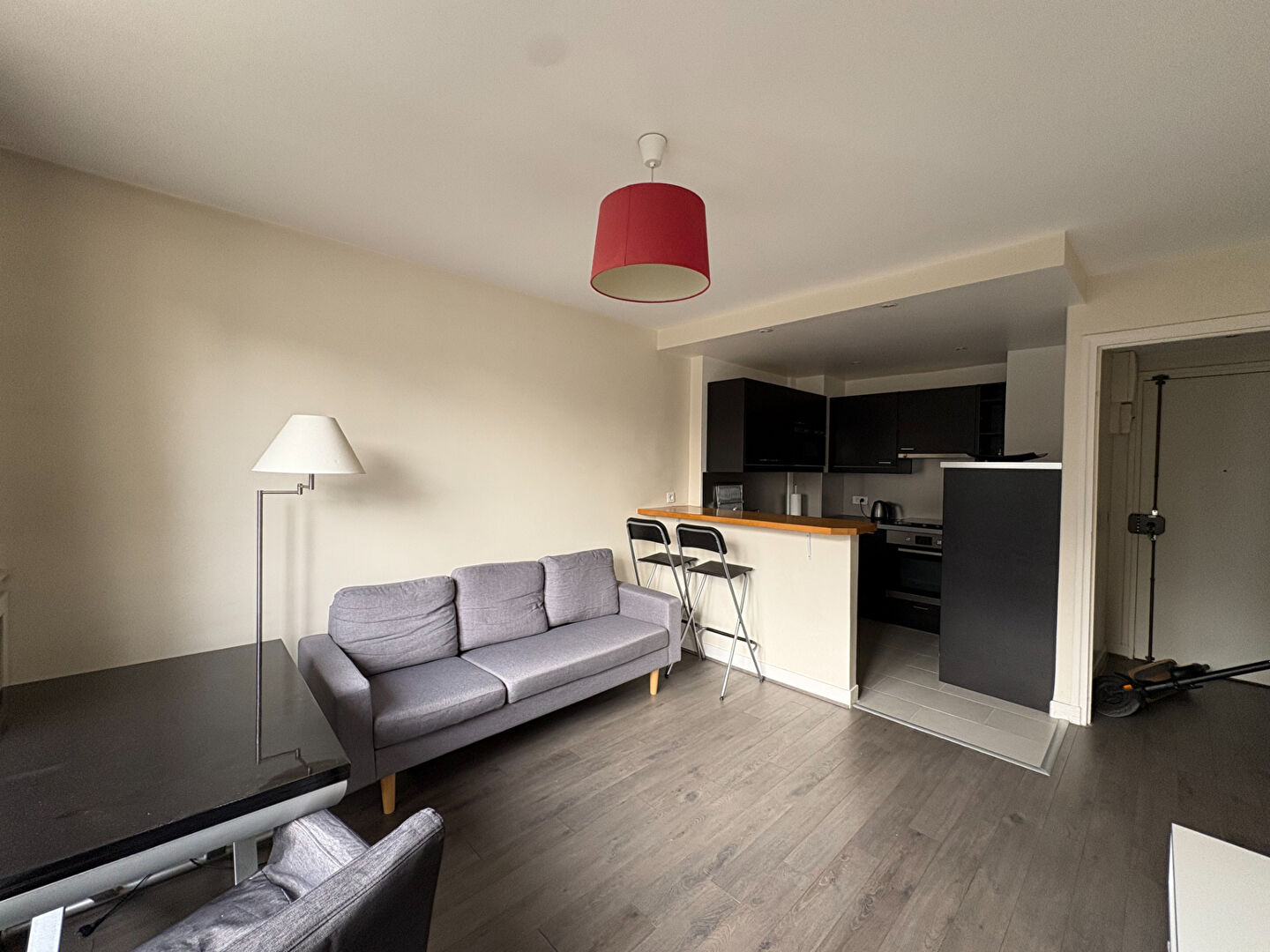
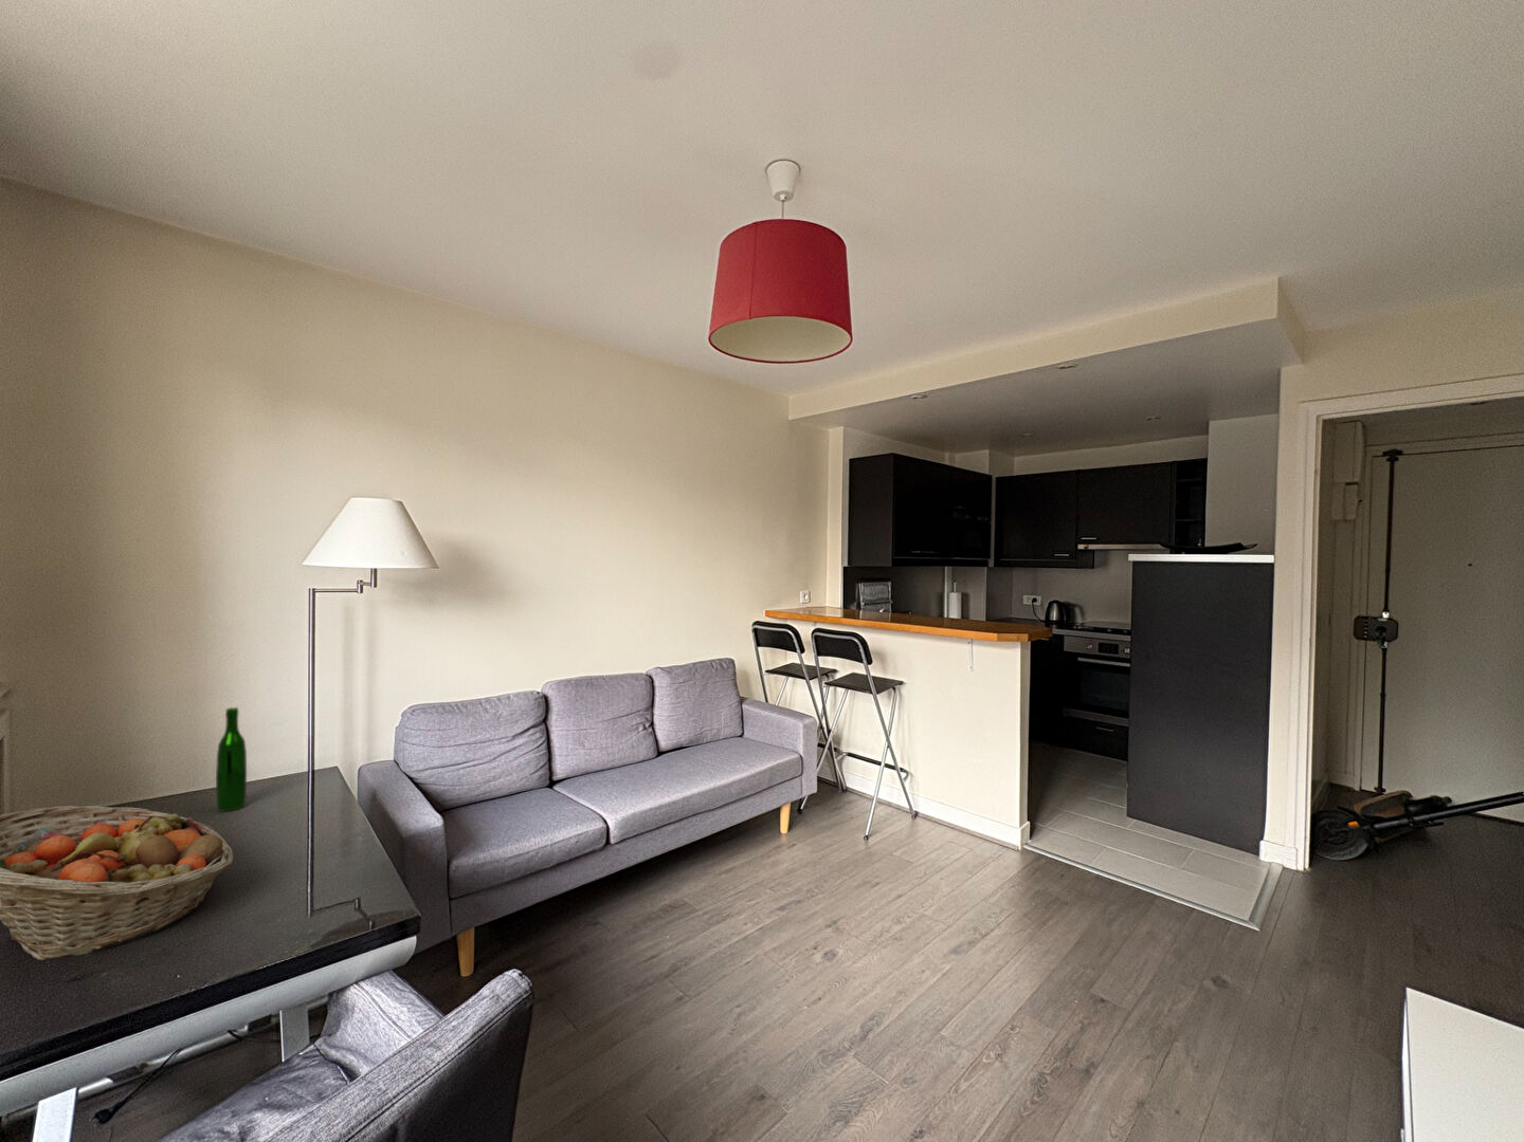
+ fruit basket [0,805,234,961]
+ wine bottle [215,707,247,812]
